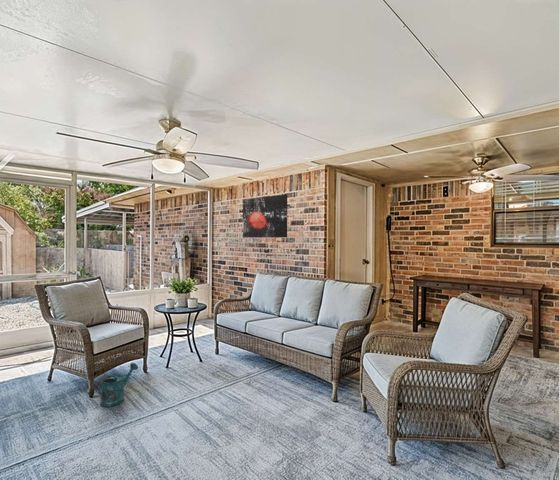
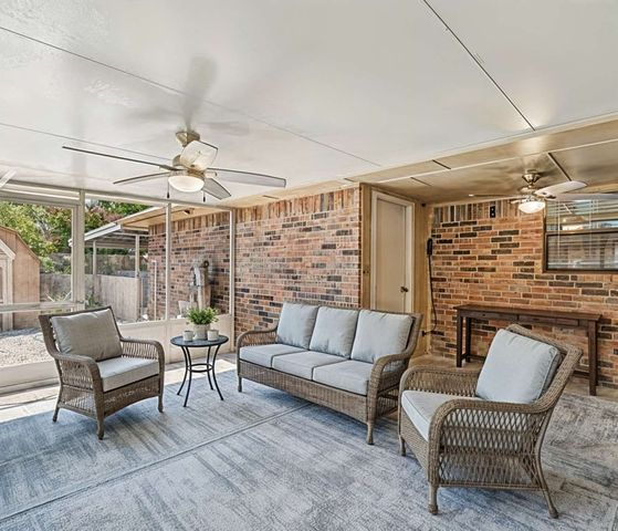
- watering can [97,362,139,408]
- wall art [242,193,288,239]
